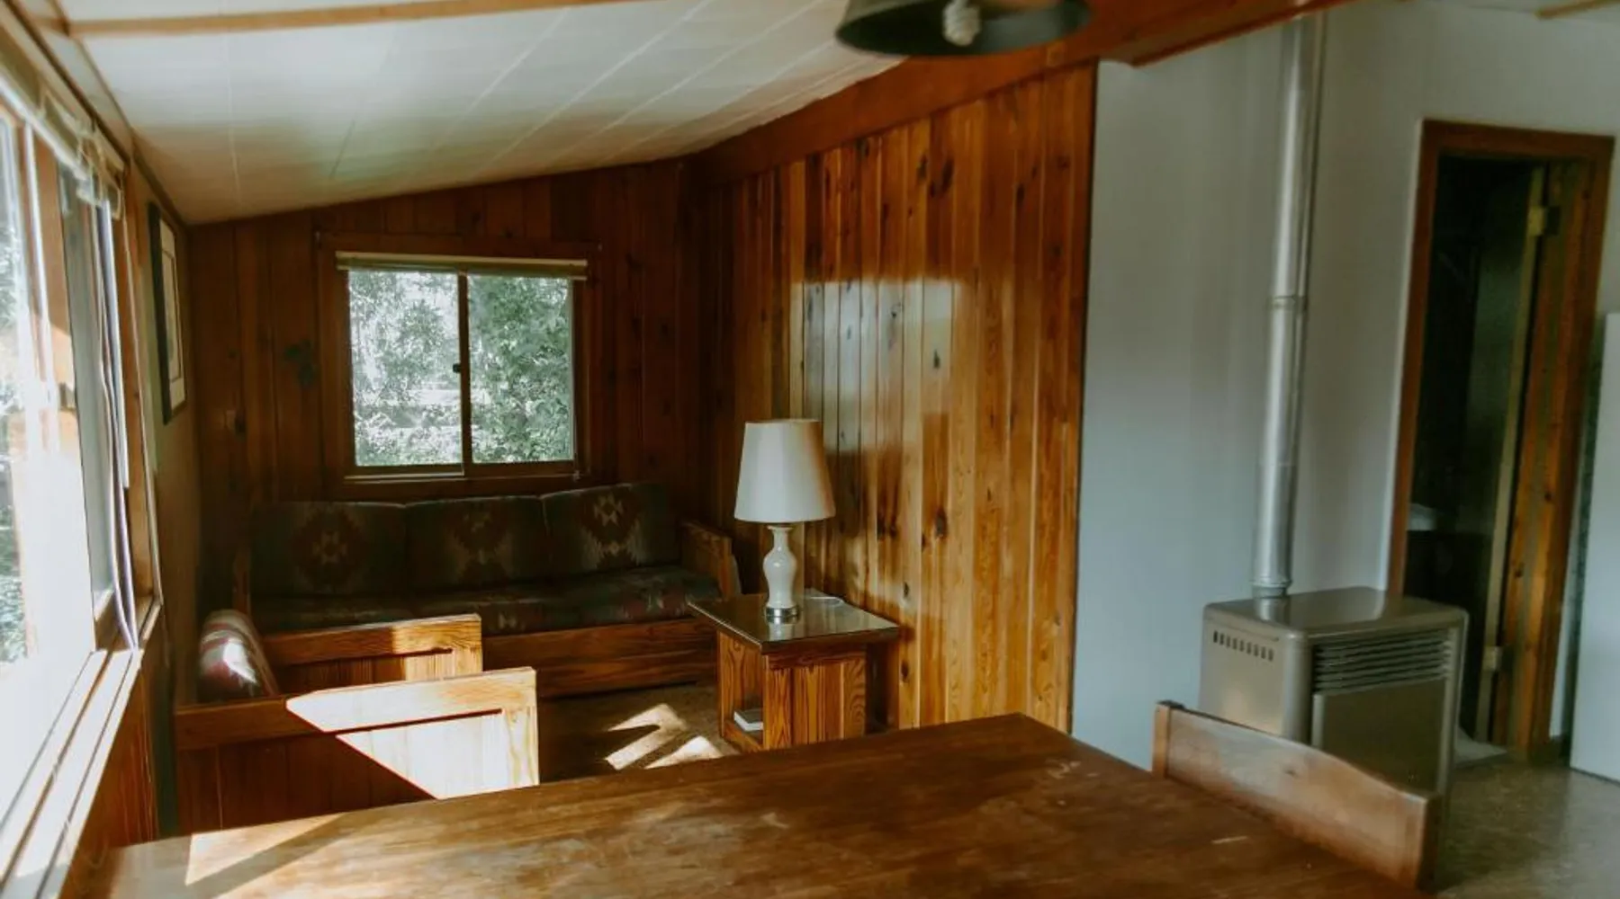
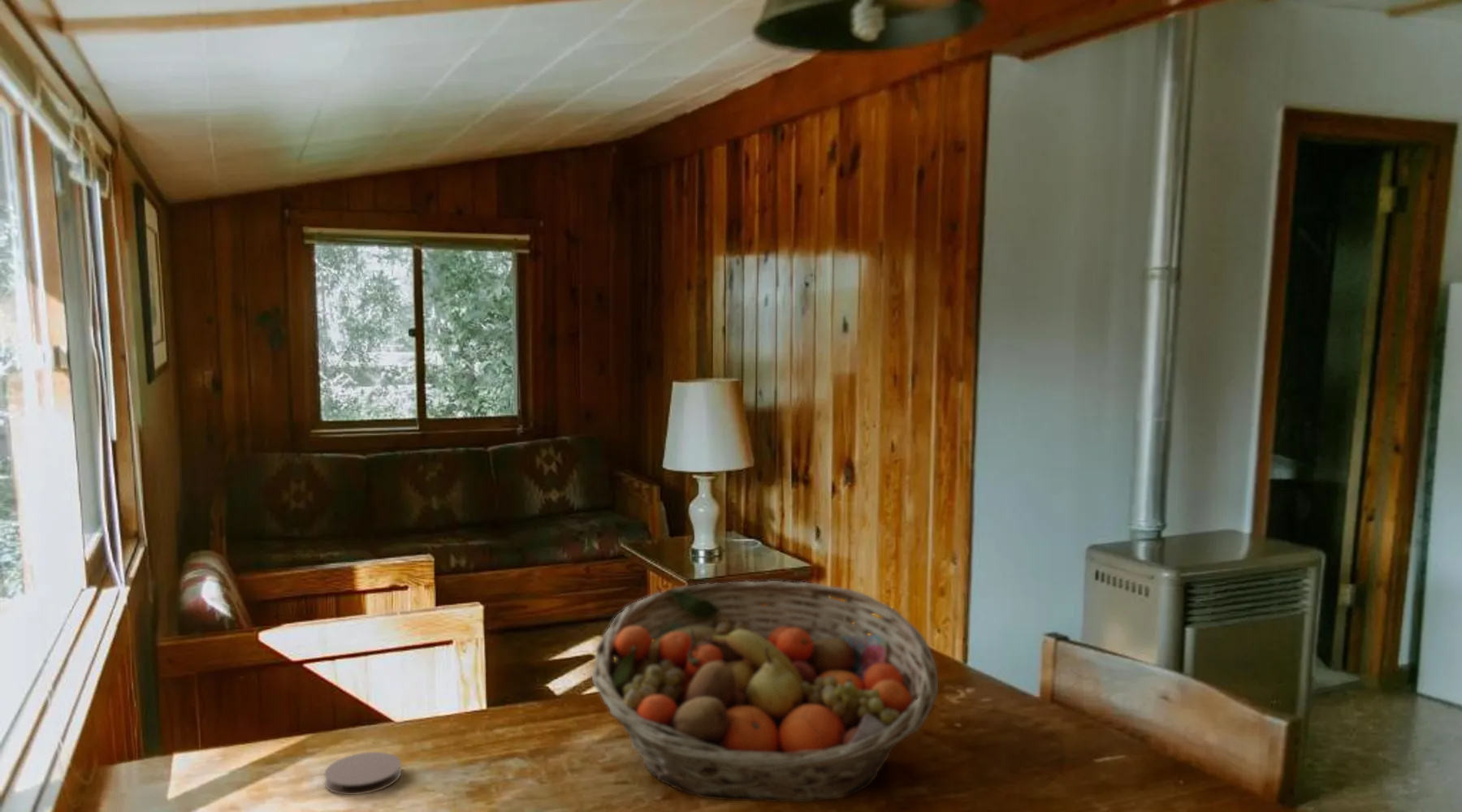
+ fruit basket [591,580,939,803]
+ coaster [323,751,402,796]
